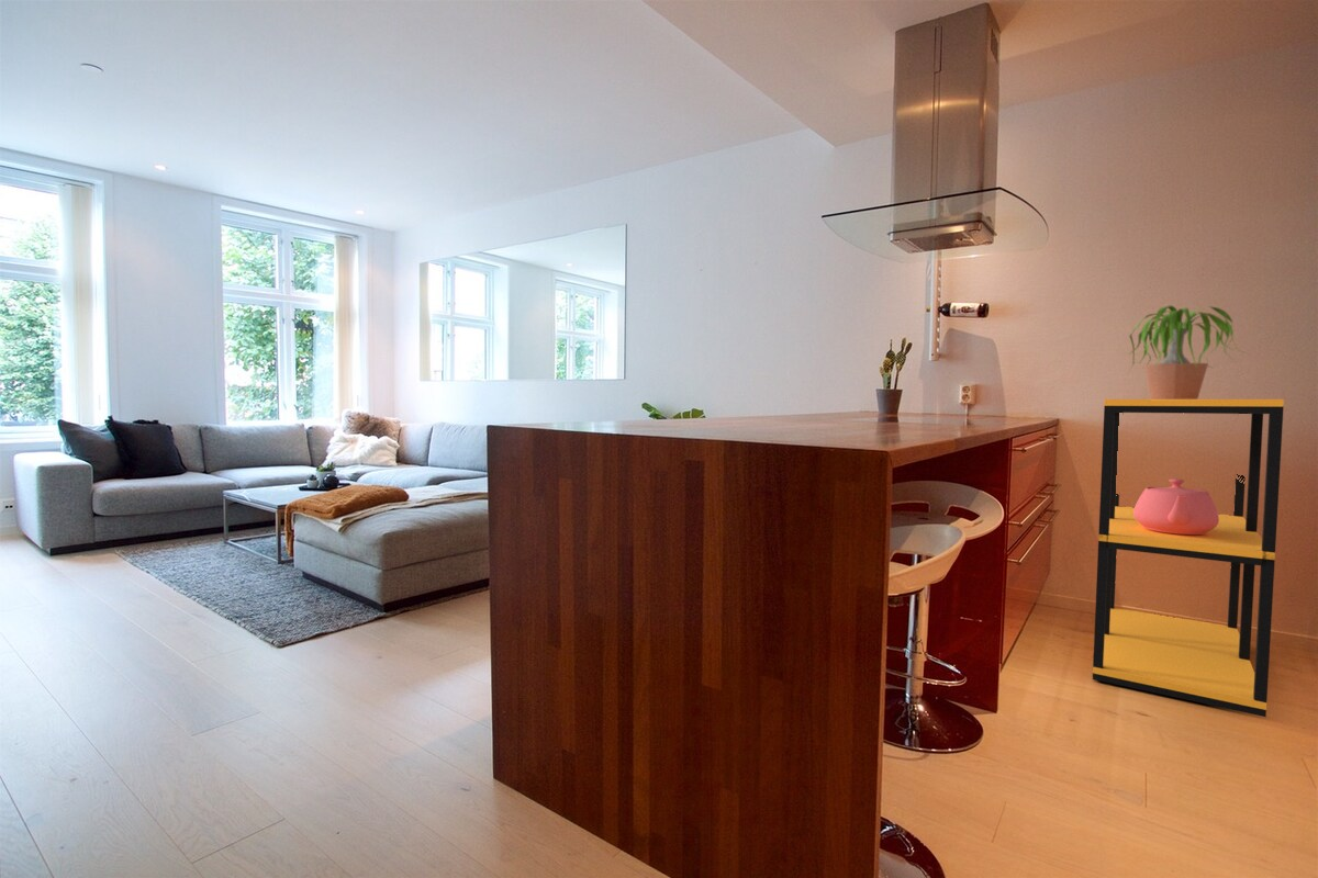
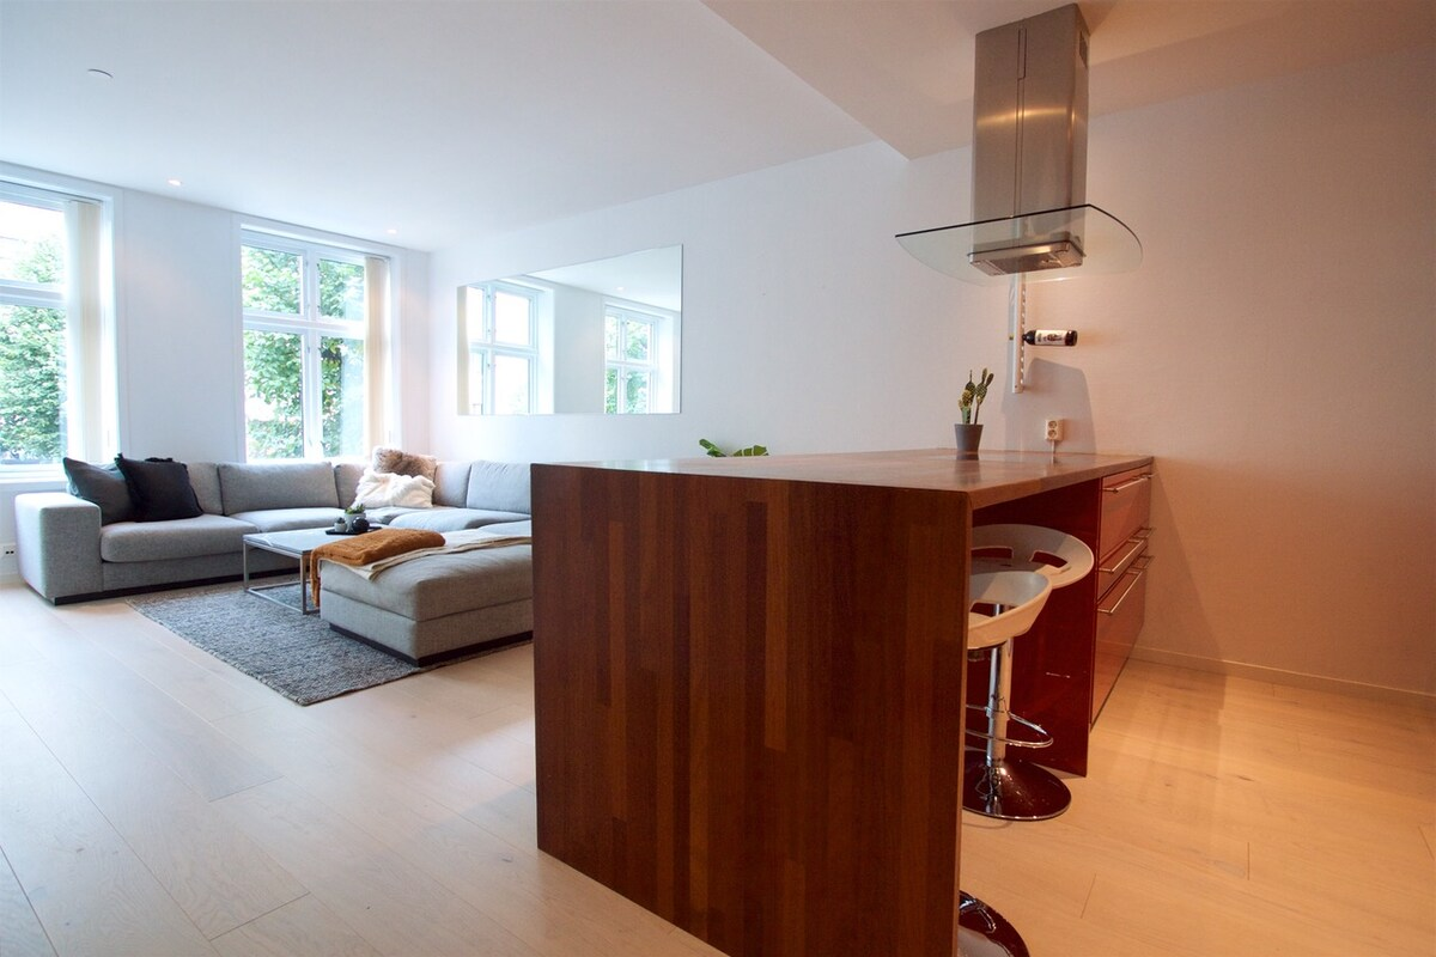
- shelving unit [1092,398,1285,718]
- potted plant [1124,305,1251,399]
